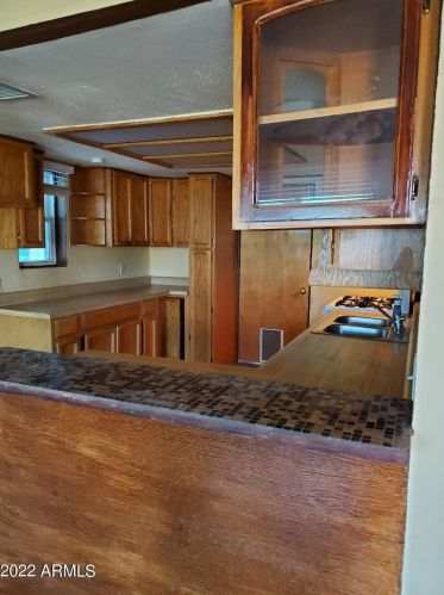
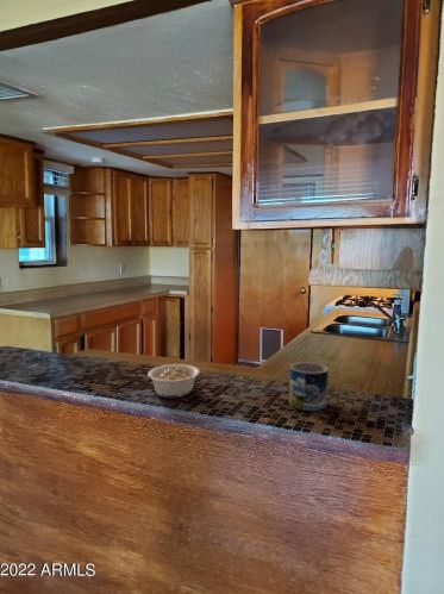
+ legume [139,363,201,399]
+ mug [288,361,330,412]
